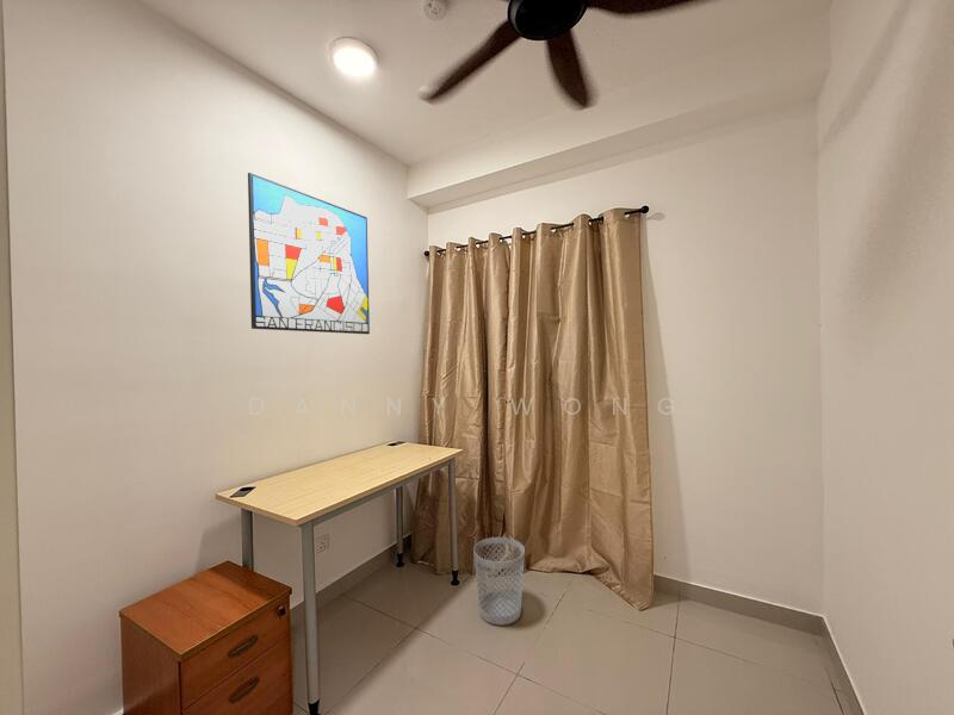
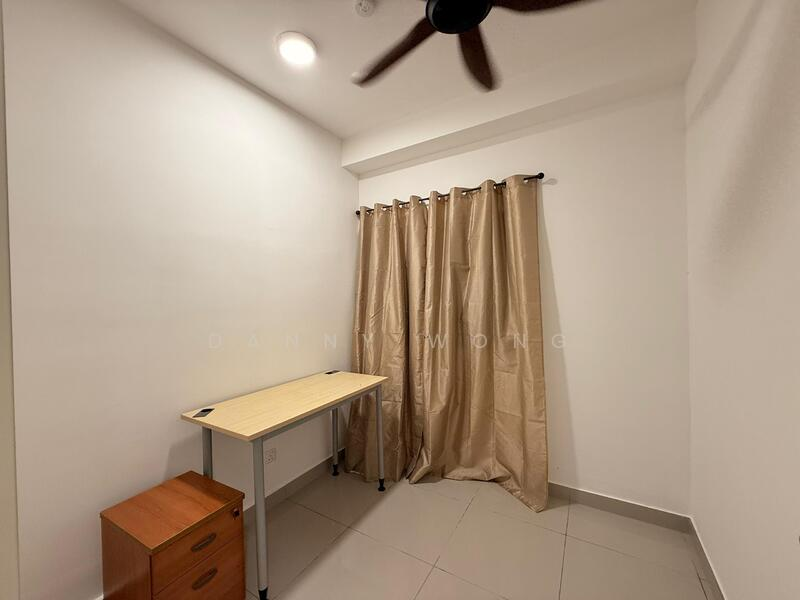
- wall art [247,172,371,335]
- wastebasket [472,536,526,626]
